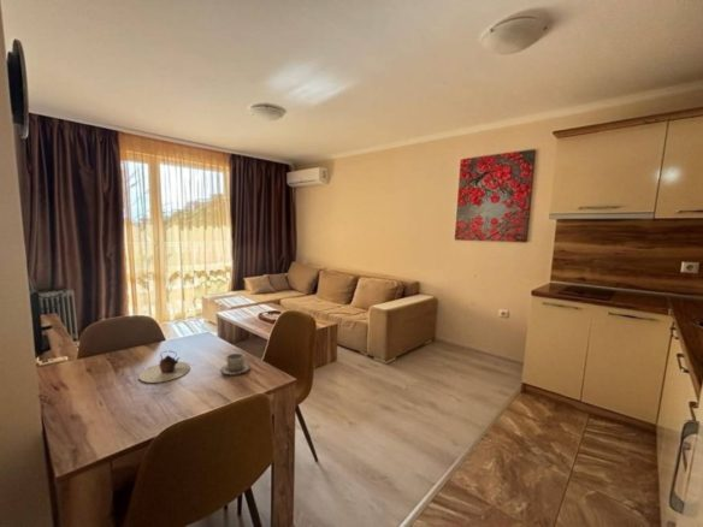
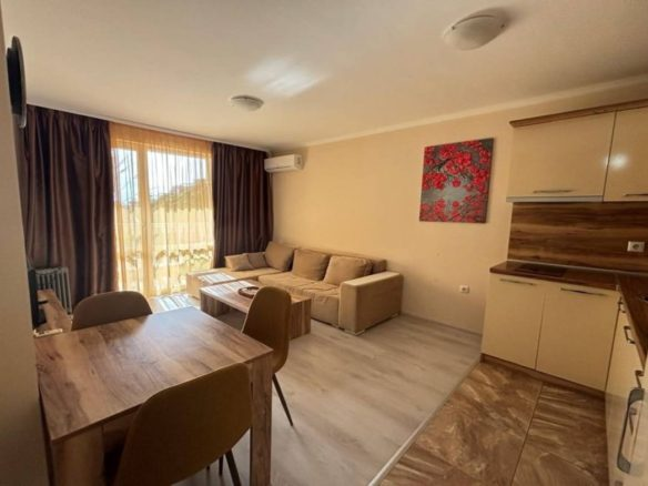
- teapot [137,350,191,384]
- cup [219,353,250,377]
